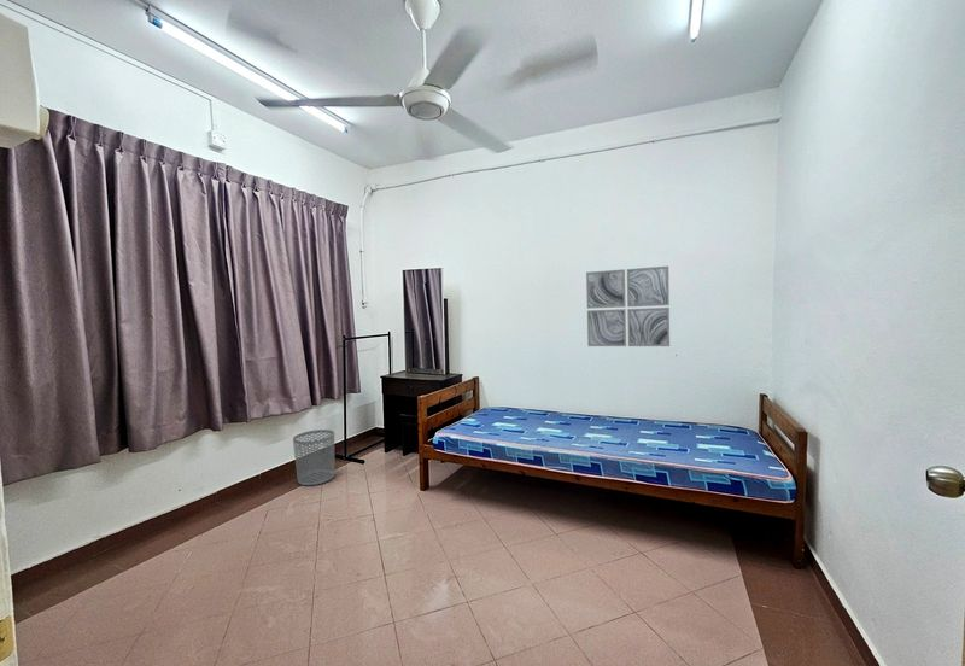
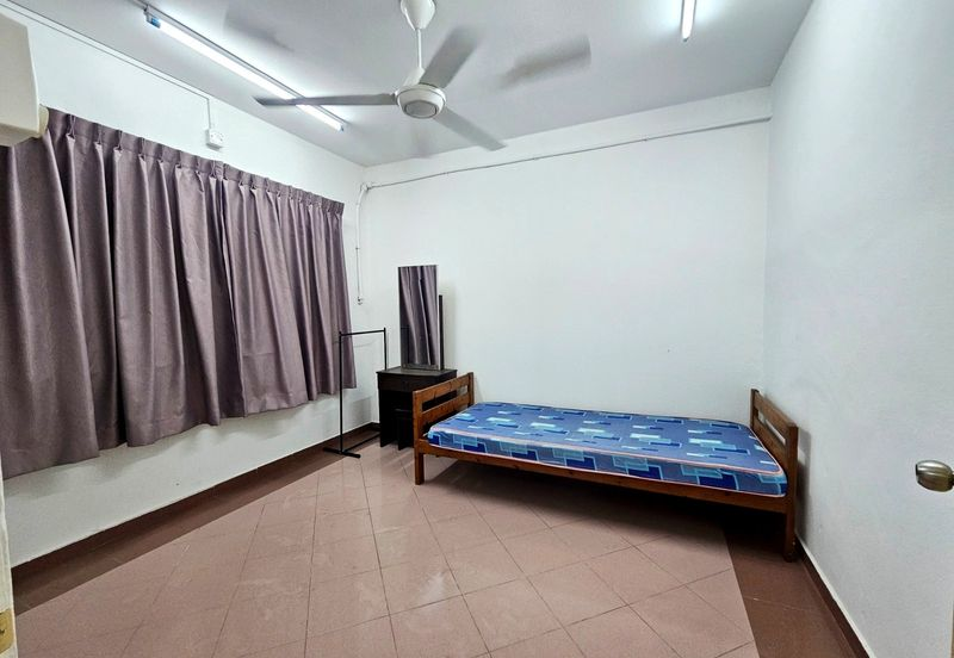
- wall art [585,265,671,347]
- waste bin [292,428,335,486]
